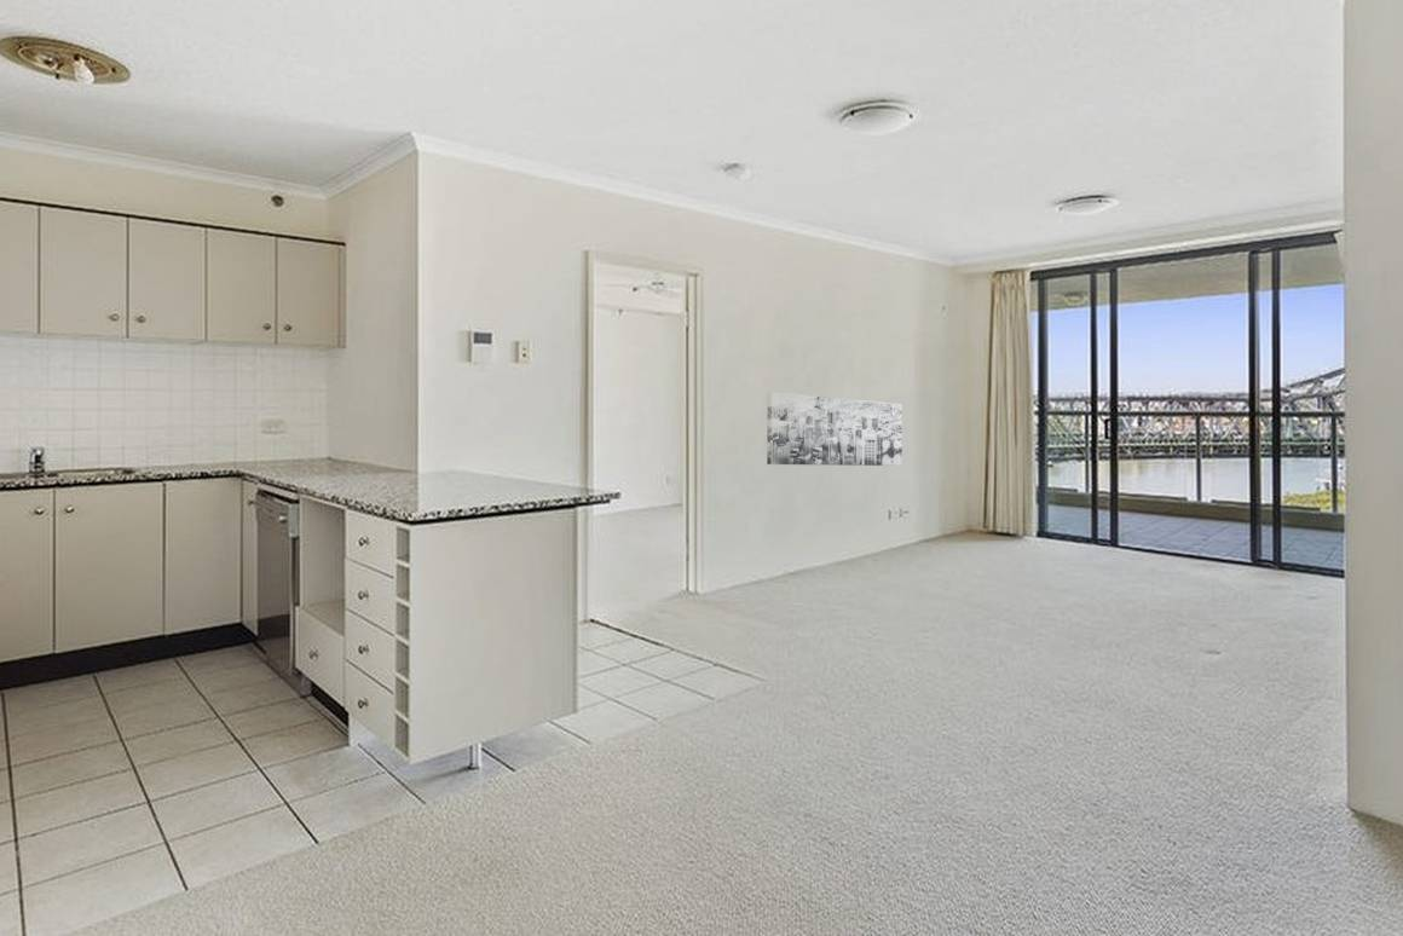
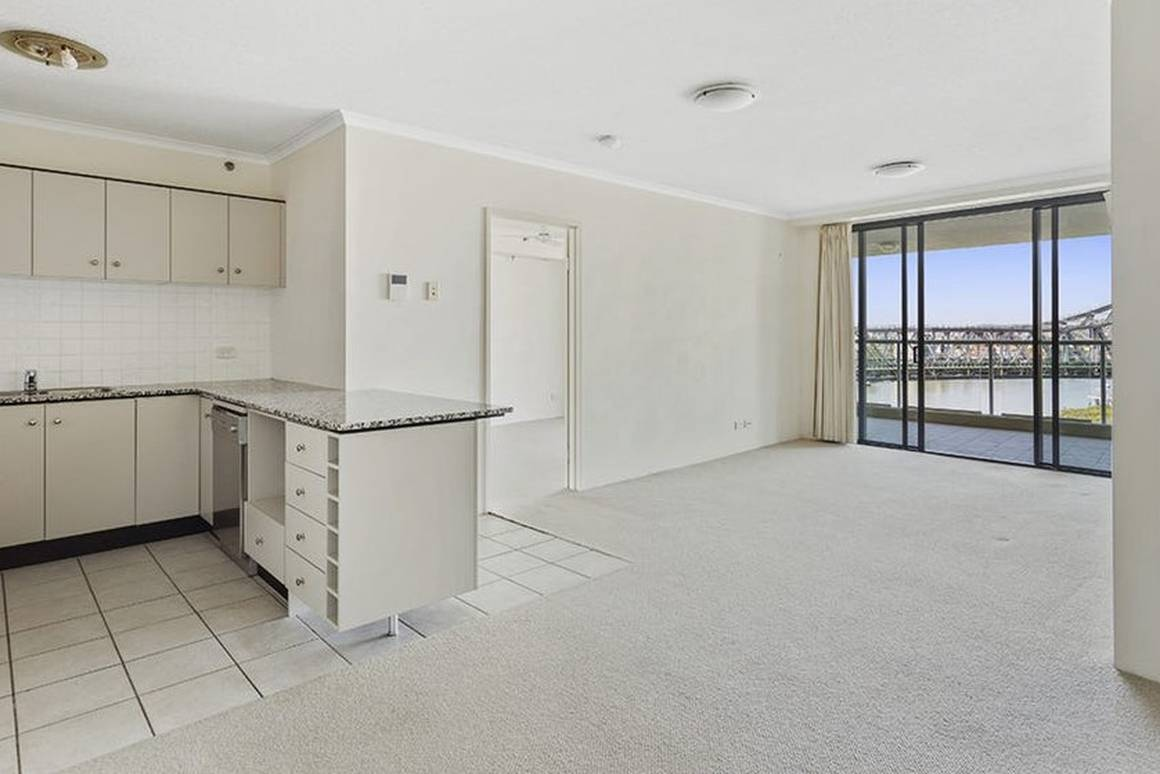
- wall art [766,391,903,467]
